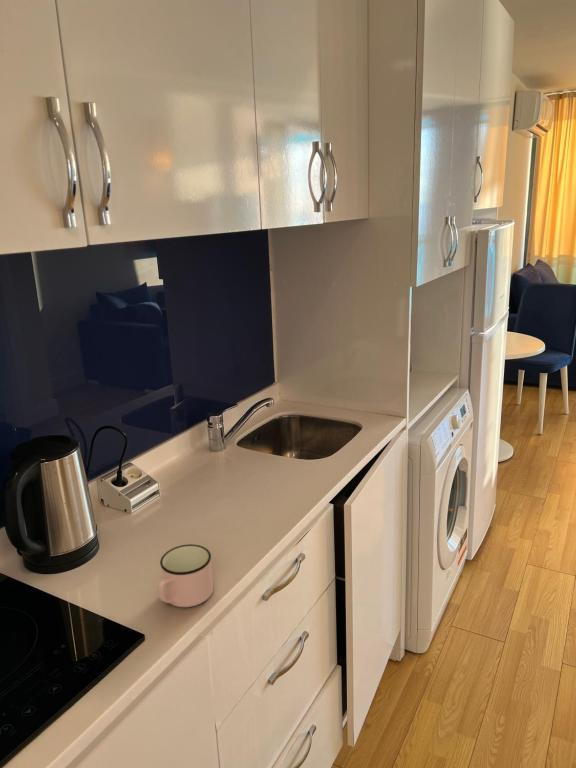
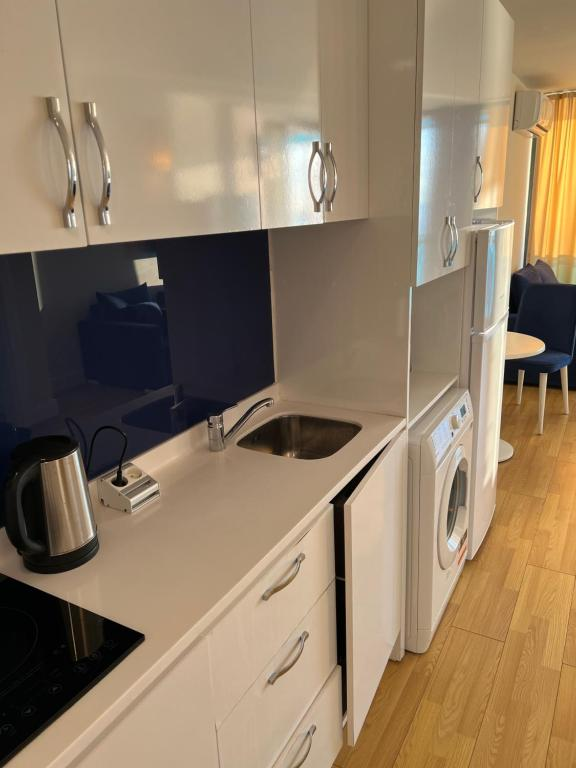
- mug [157,543,214,608]
